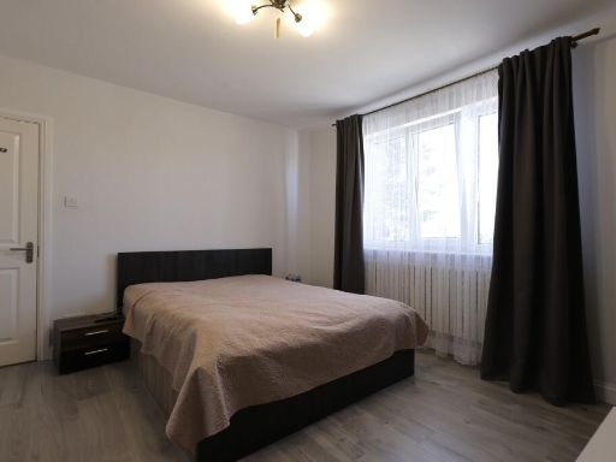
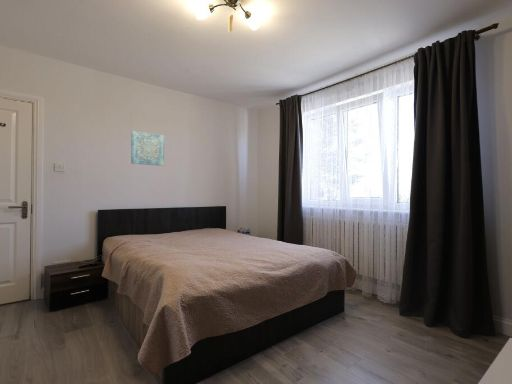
+ wall art [130,130,165,167]
